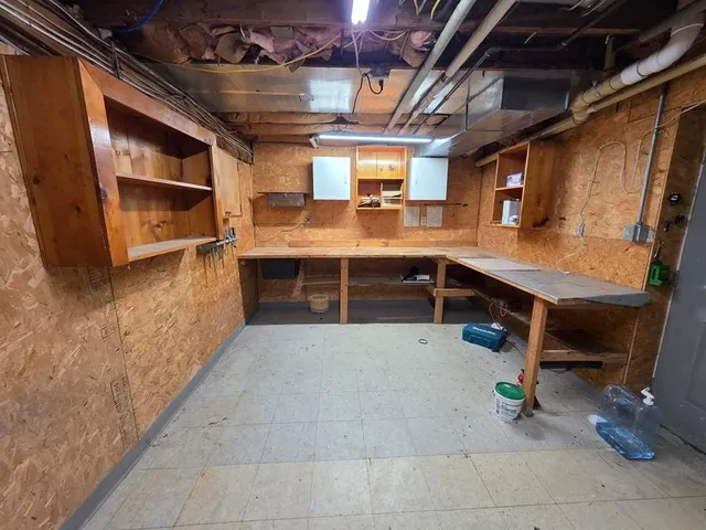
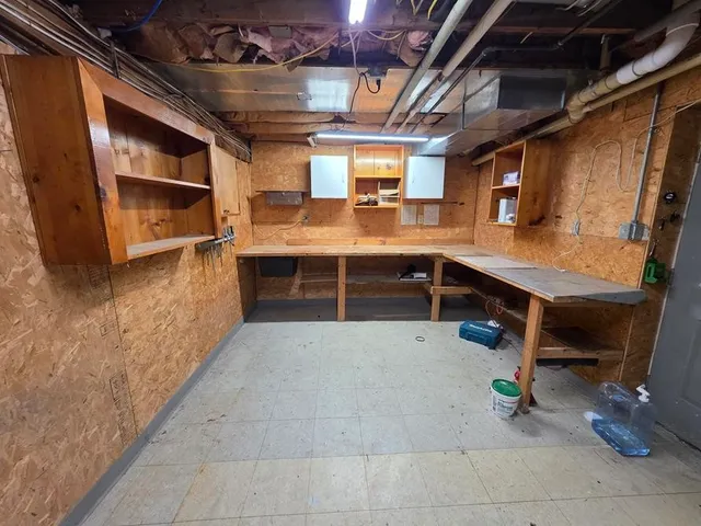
- basket [309,294,330,314]
